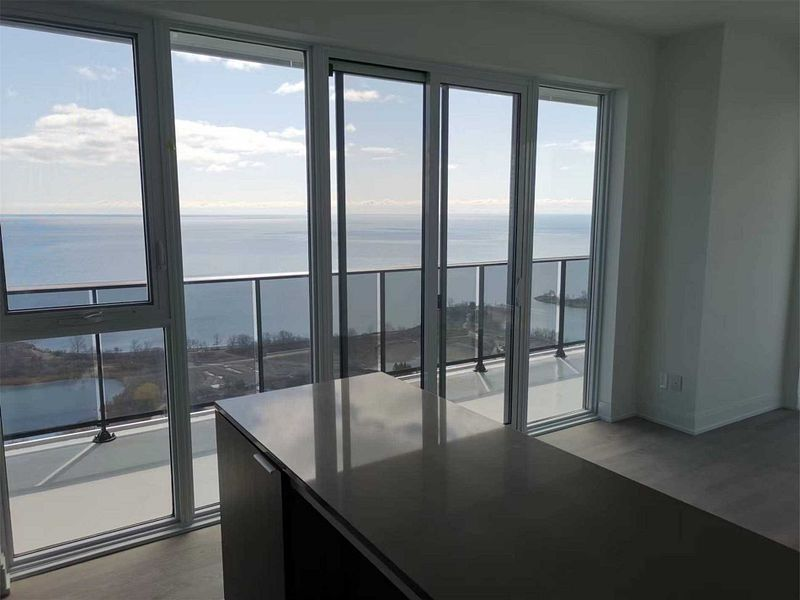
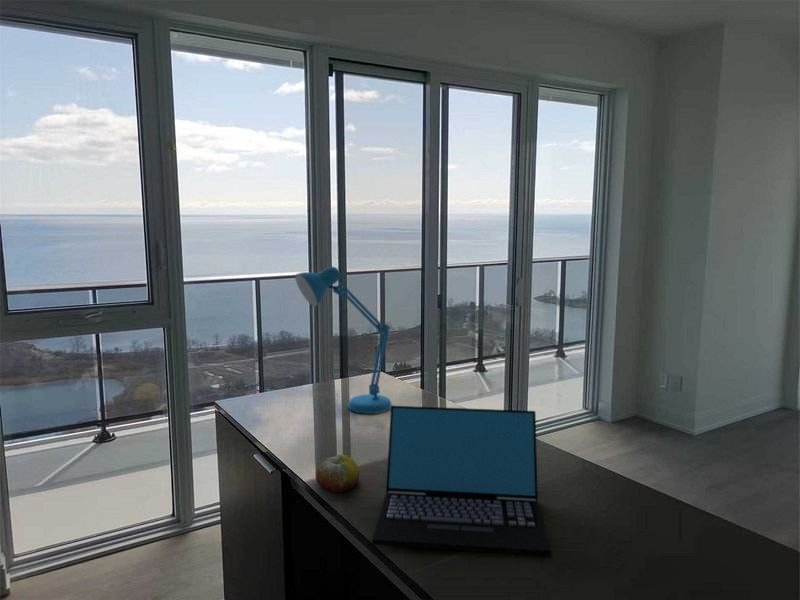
+ fruit [315,454,360,493]
+ desk lamp [294,266,392,415]
+ laptop [371,405,552,557]
